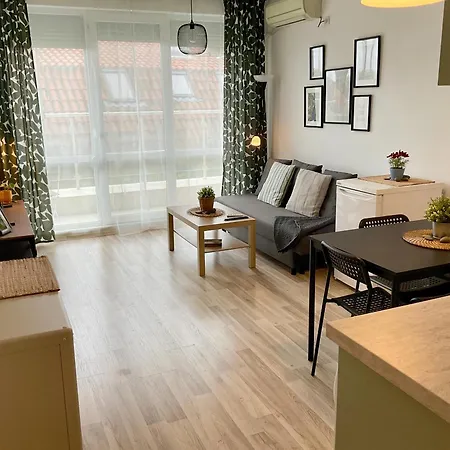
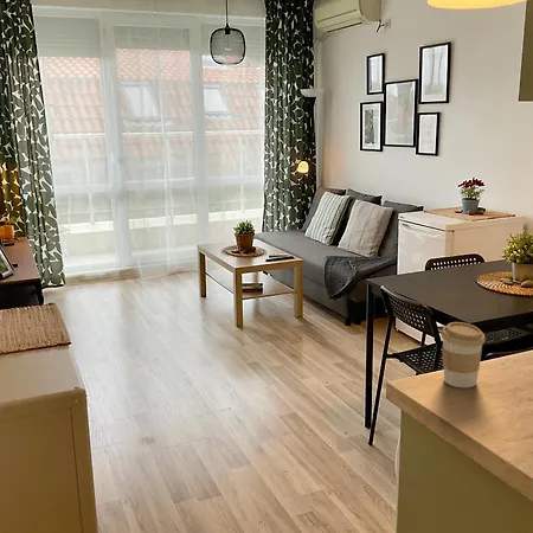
+ coffee cup [439,321,487,388]
